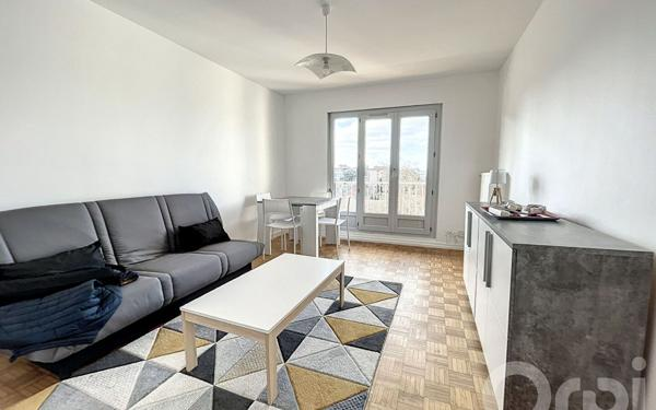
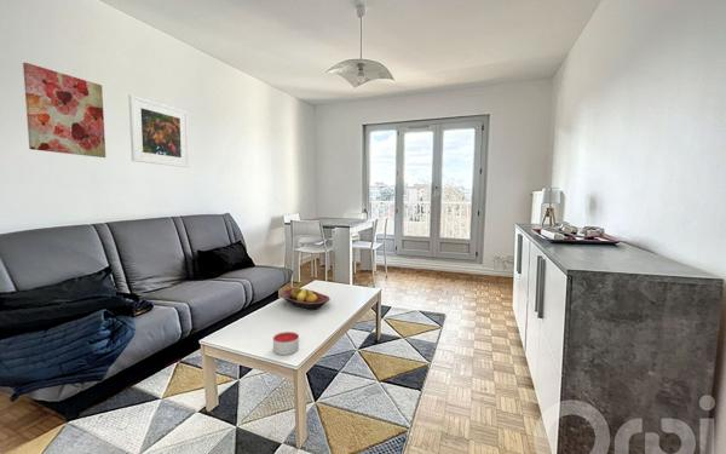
+ wall art [22,62,106,159]
+ fruit bowl [278,286,332,311]
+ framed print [127,93,191,168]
+ candle [272,331,300,356]
